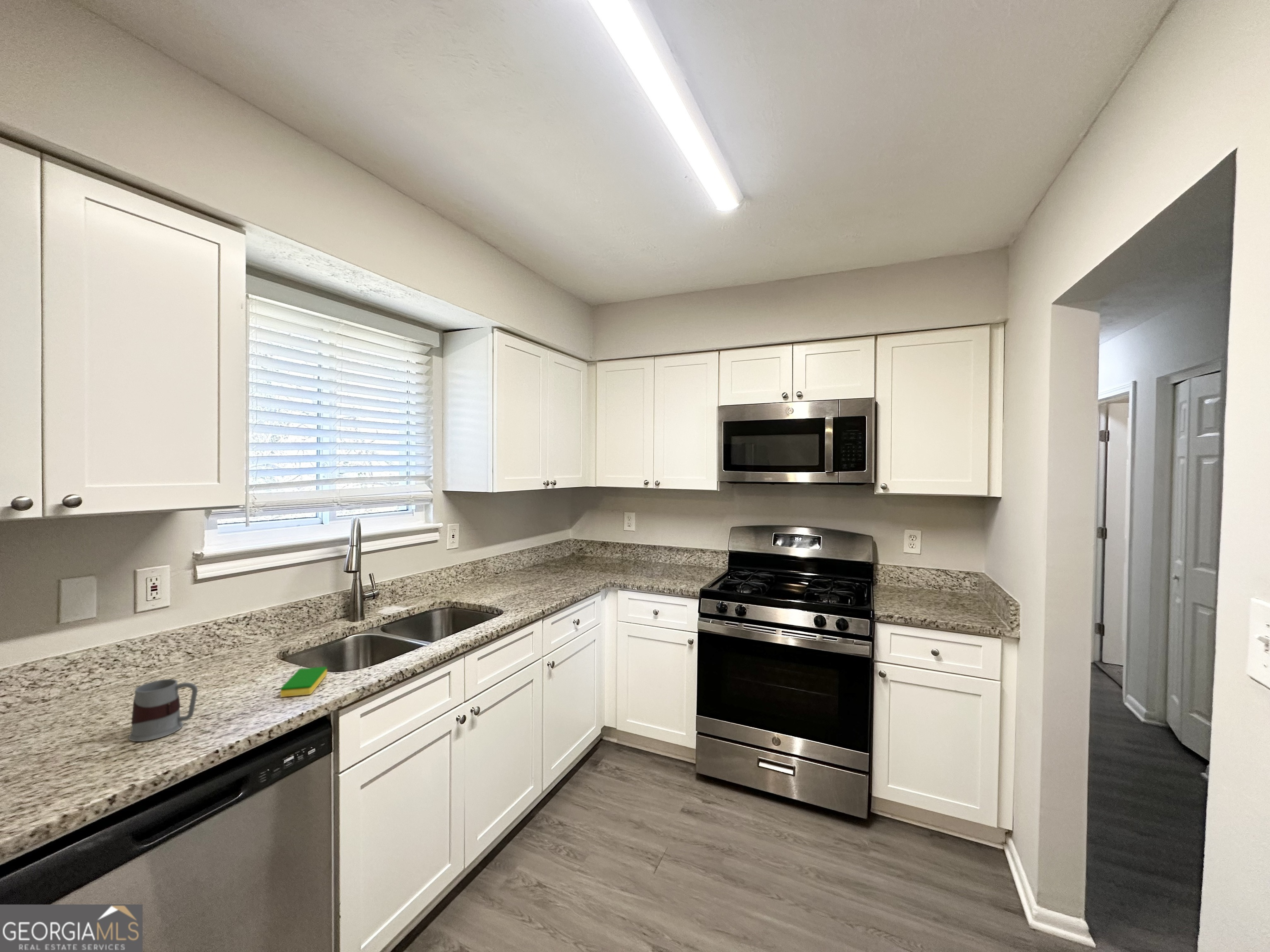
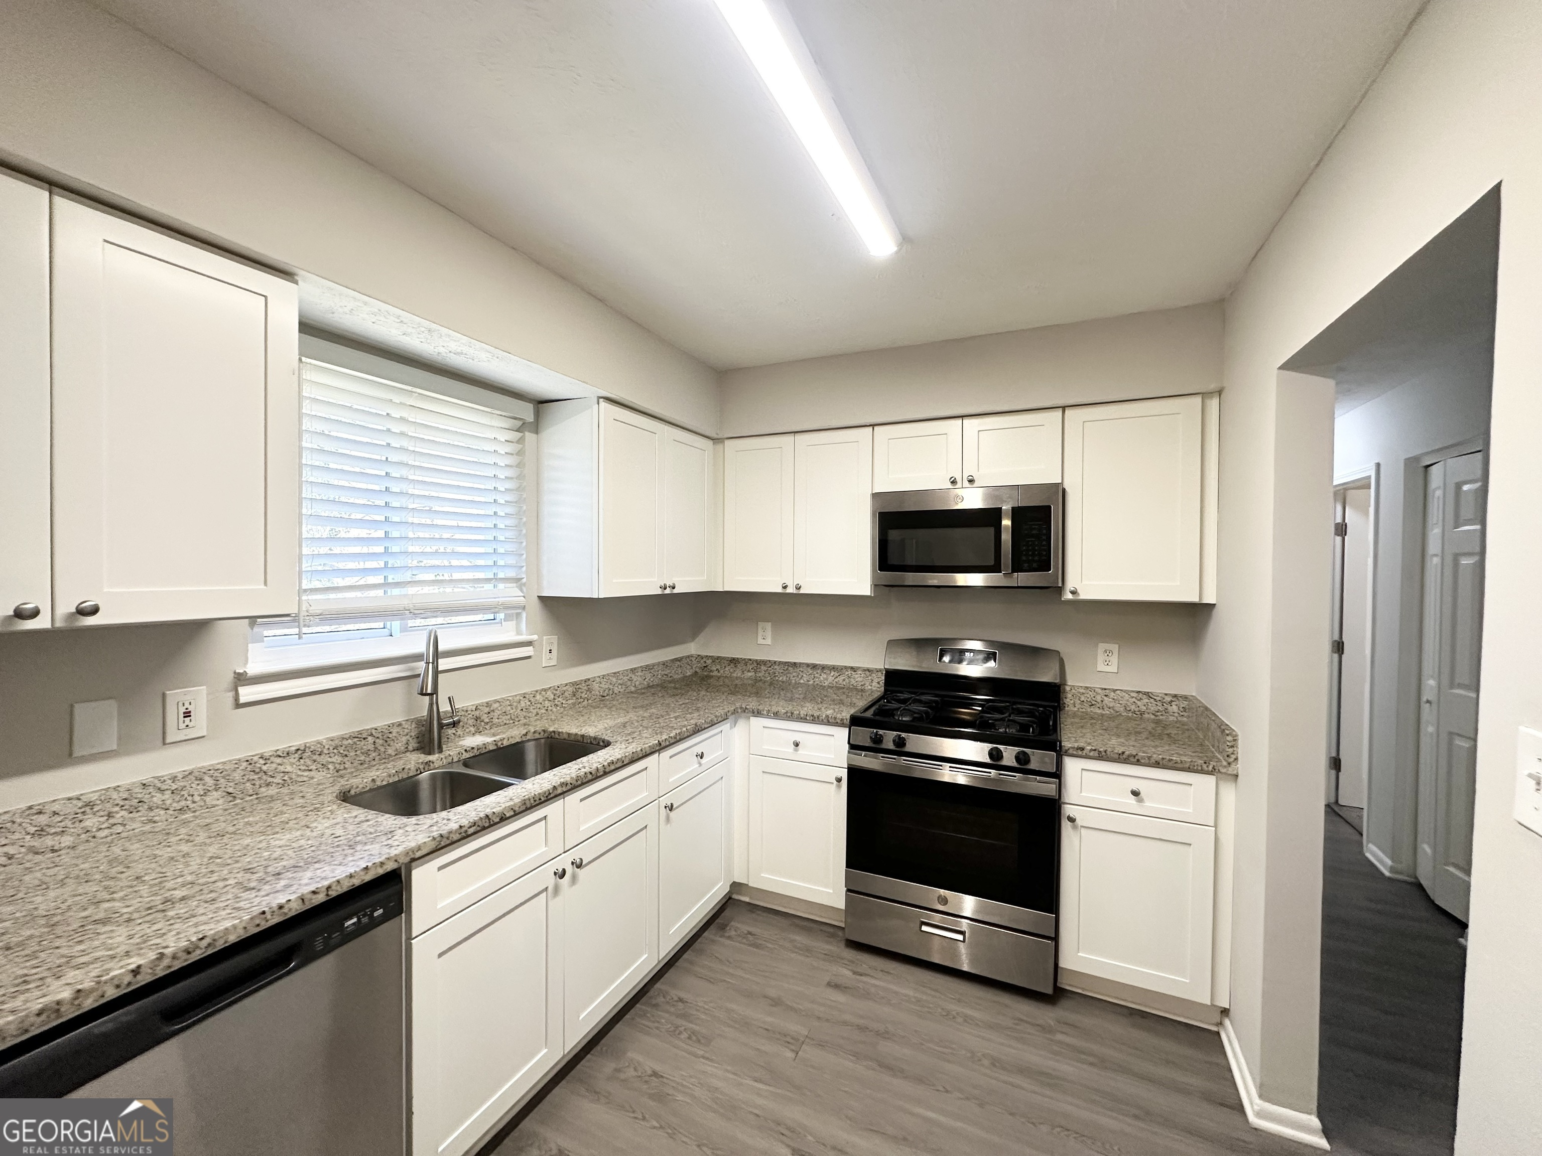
- mug [128,679,198,742]
- dish sponge [280,666,327,697]
